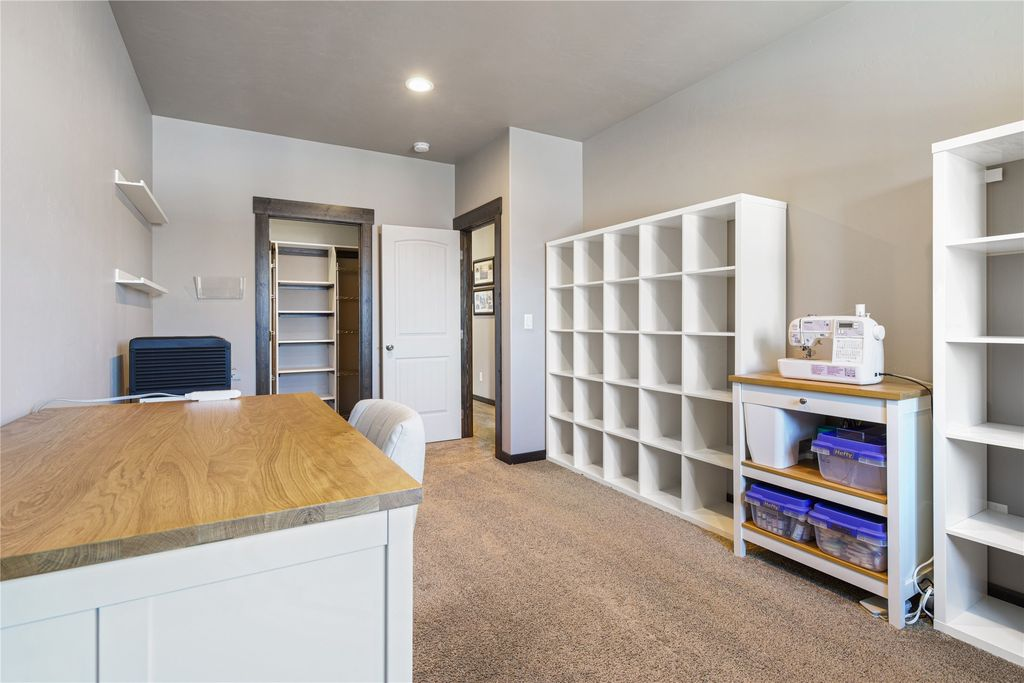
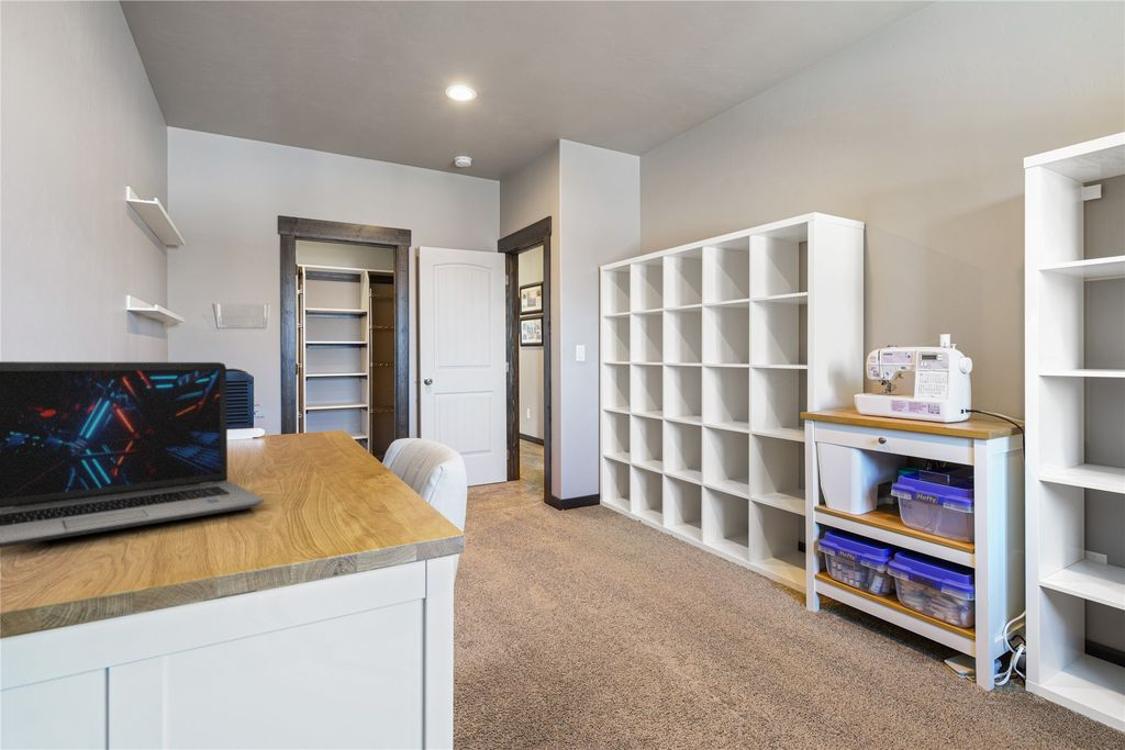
+ laptop [0,360,265,549]
